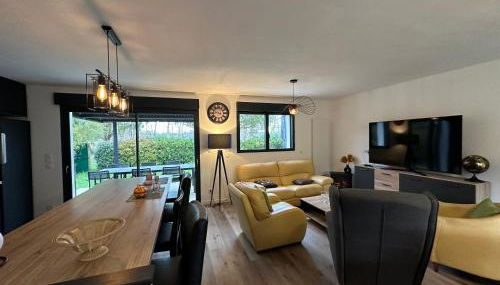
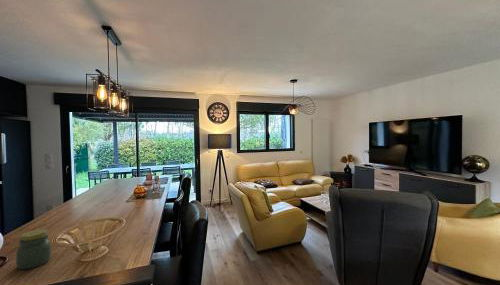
+ jar [15,228,52,270]
